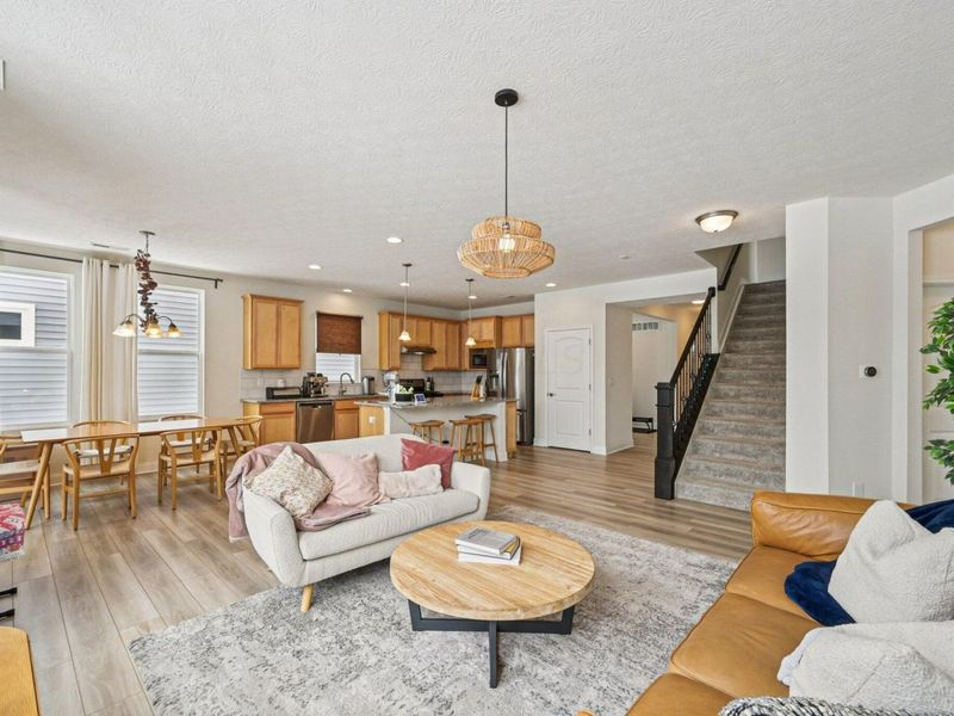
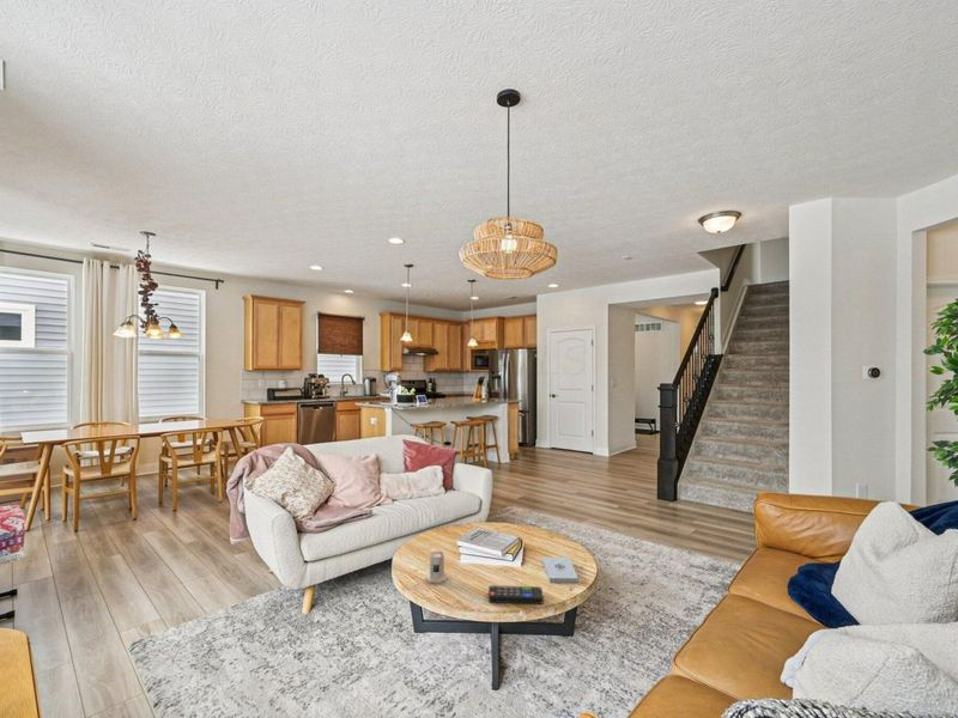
+ notepad [541,556,580,583]
+ candle [424,550,448,585]
+ remote control [487,584,545,606]
